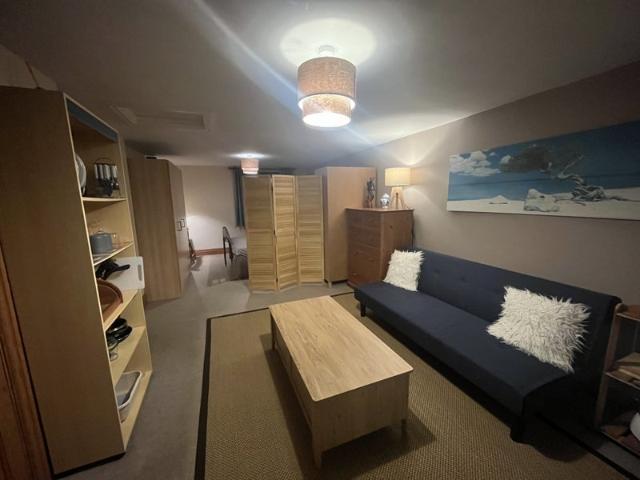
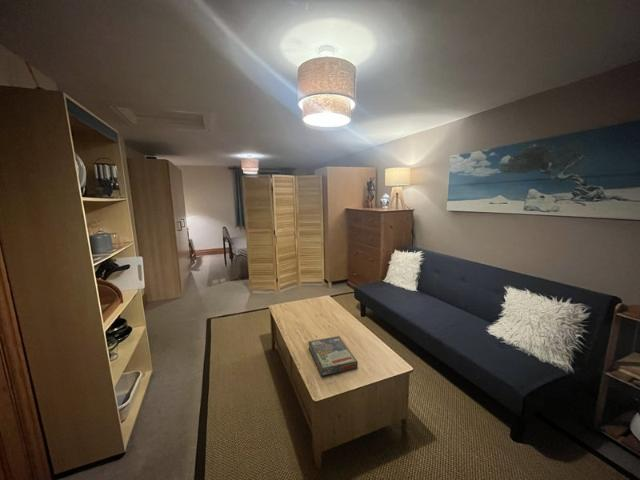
+ board game [308,335,359,377]
